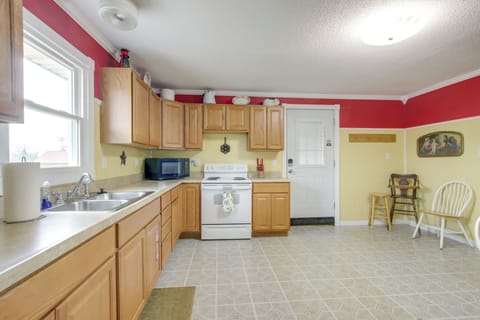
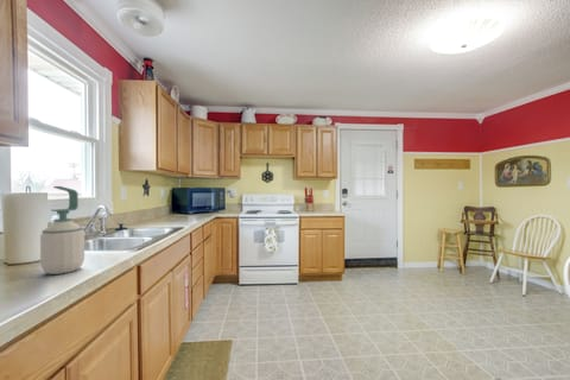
+ soap bottle [39,185,86,276]
